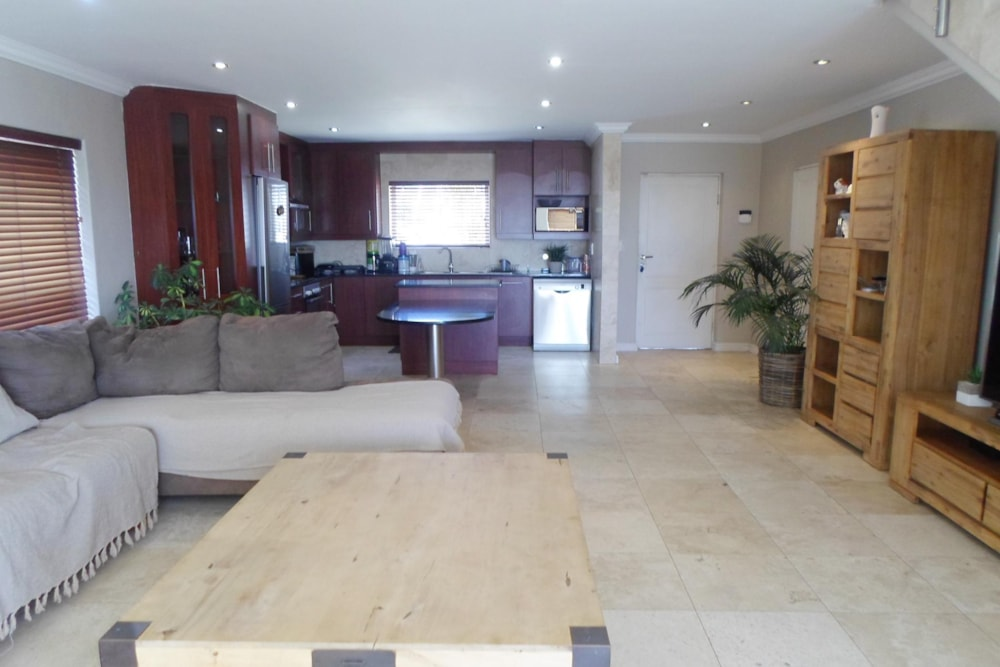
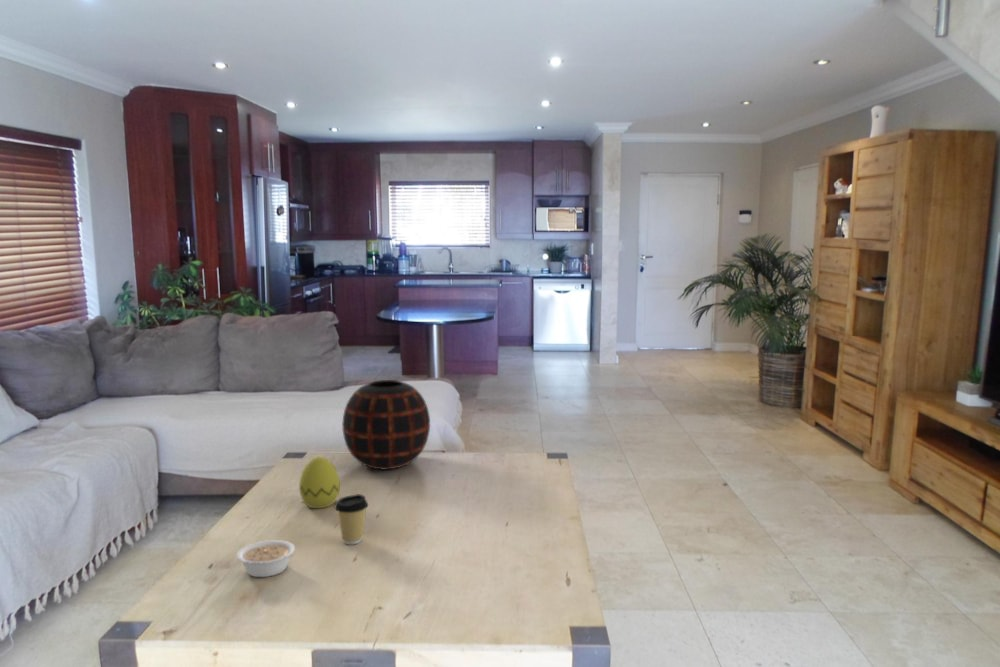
+ decorative egg [298,456,341,509]
+ coffee cup [334,493,369,545]
+ legume [236,539,296,578]
+ decorative vase [341,379,431,471]
